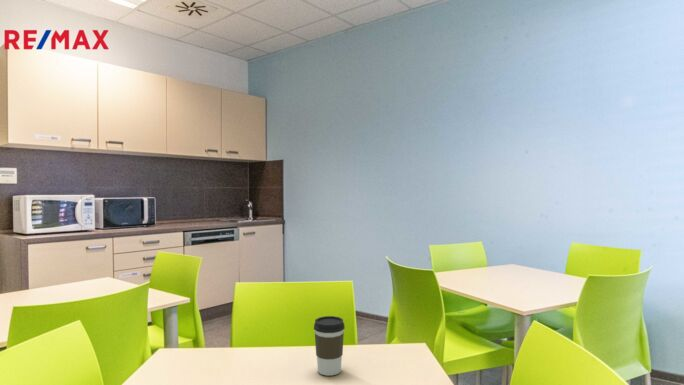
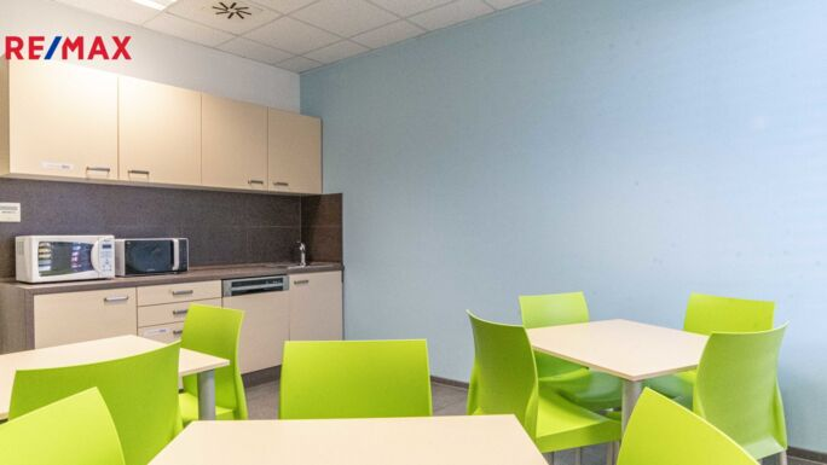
- coffee cup [313,315,346,377]
